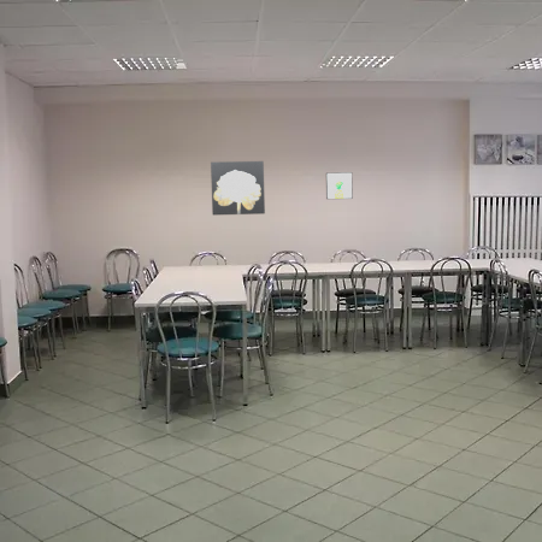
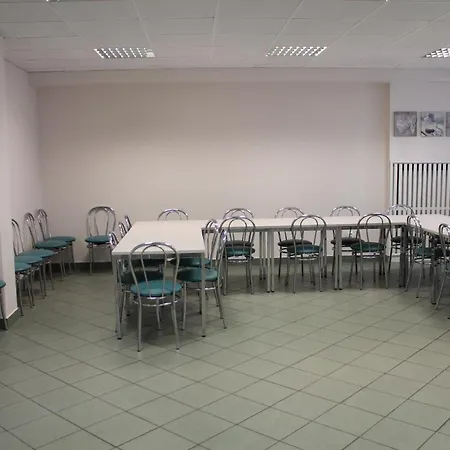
- wall art [325,171,354,200]
- wall art [210,160,266,217]
